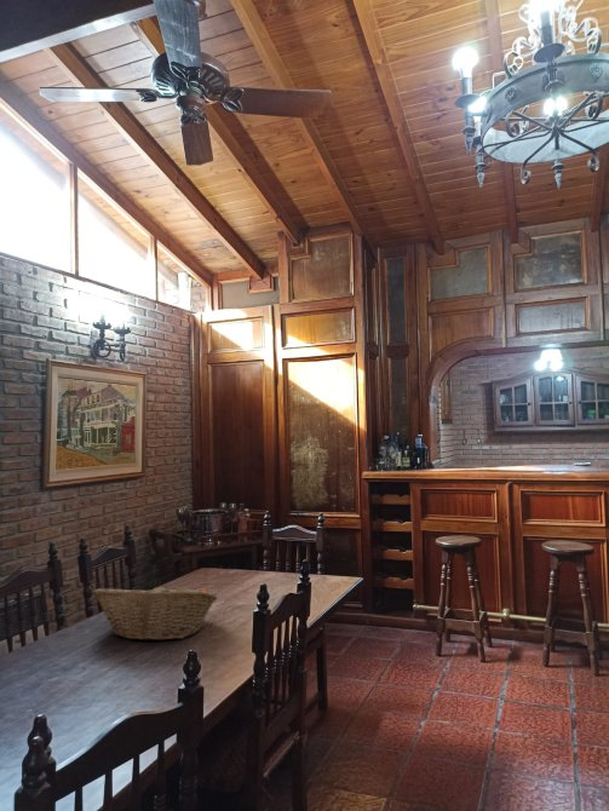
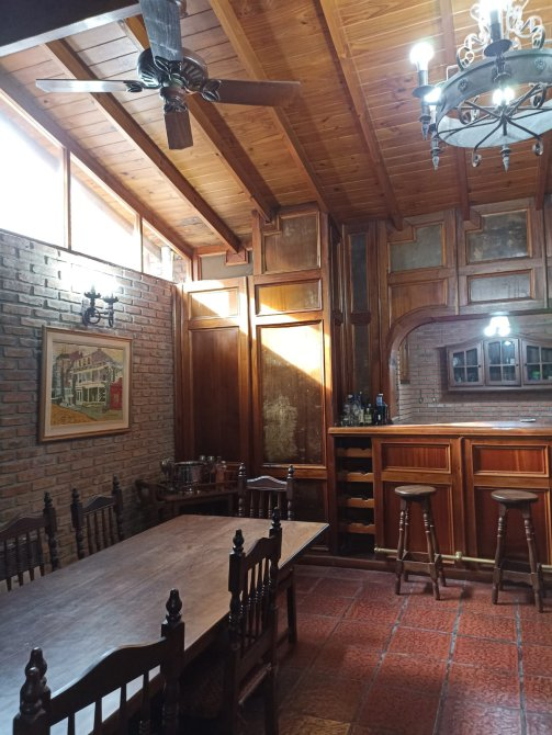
- fruit basket [91,580,219,643]
